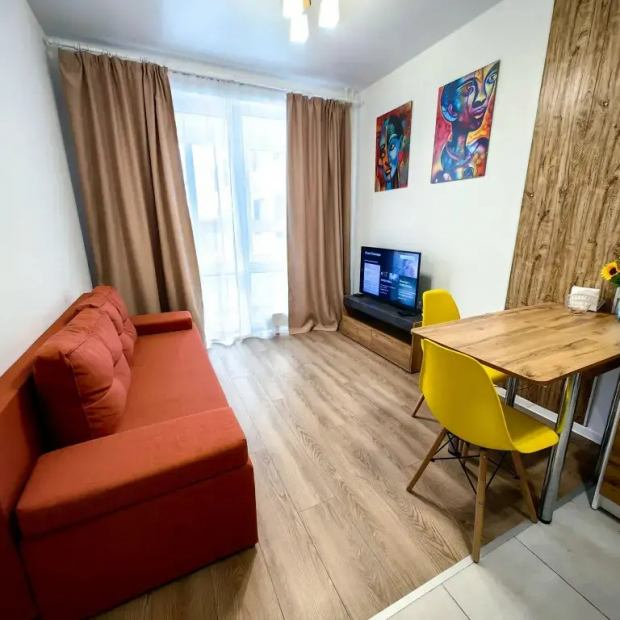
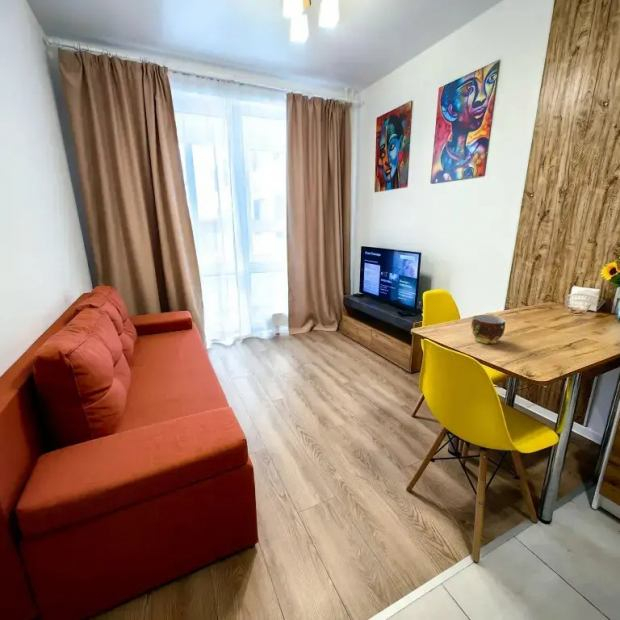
+ cup [470,314,506,345]
